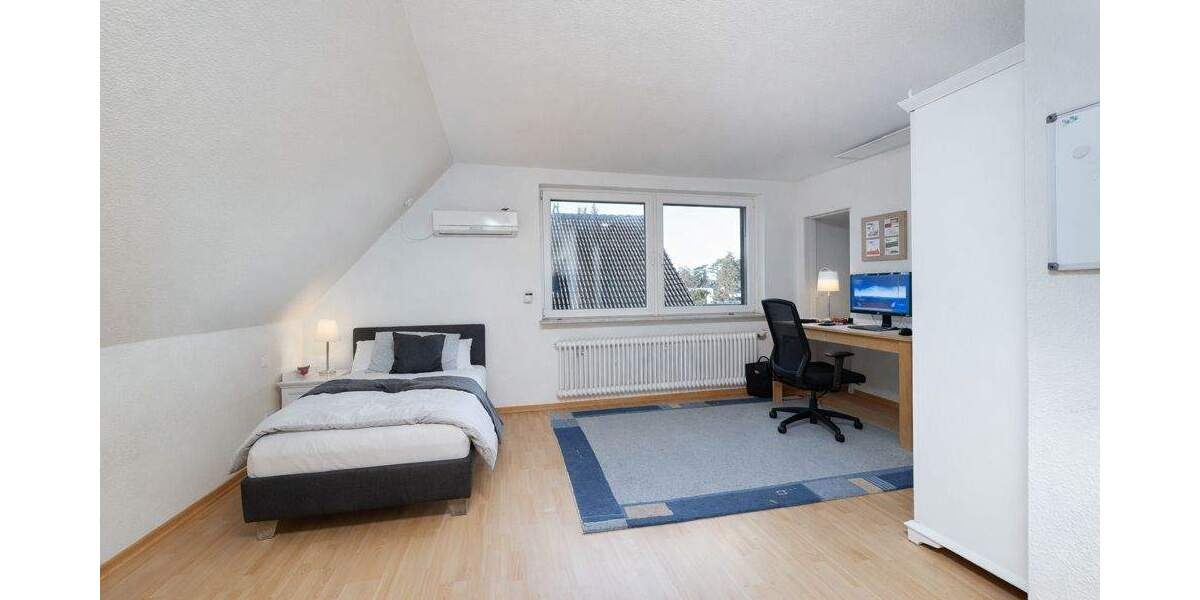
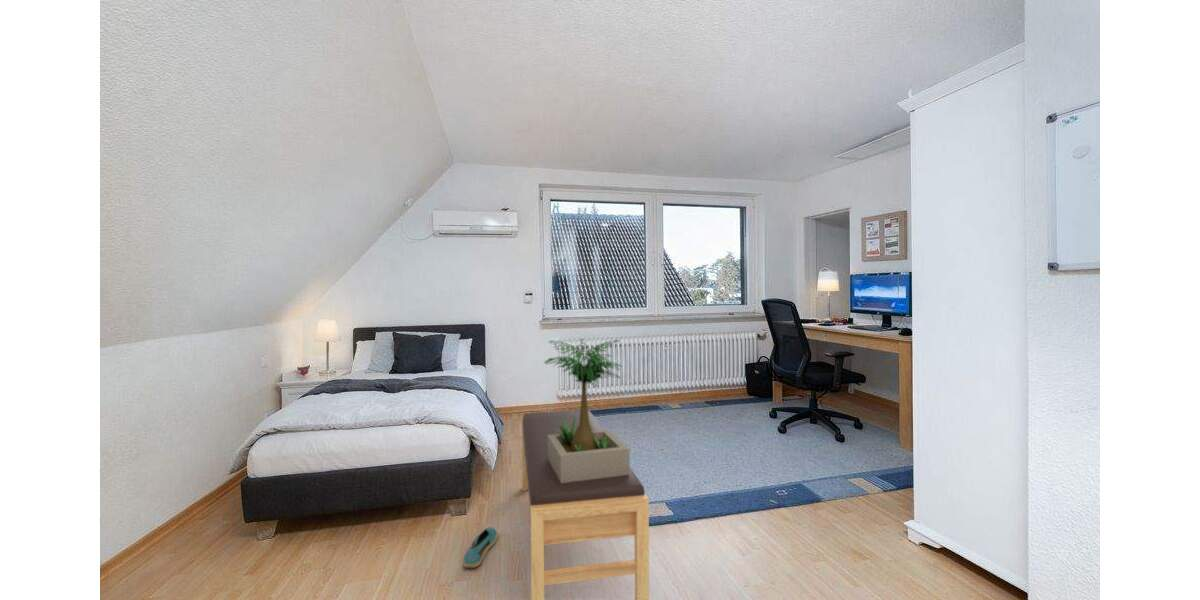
+ bench [521,409,650,600]
+ shoe [462,526,499,569]
+ potted plant [542,337,631,483]
